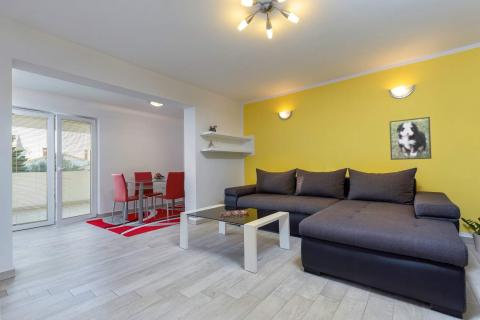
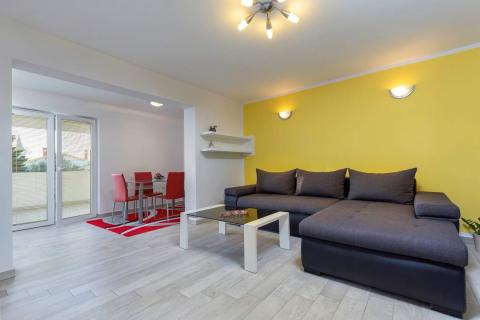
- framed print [389,116,432,161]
